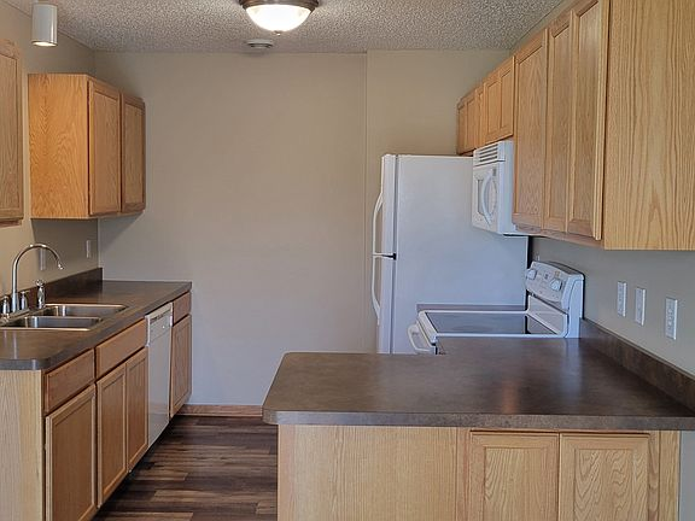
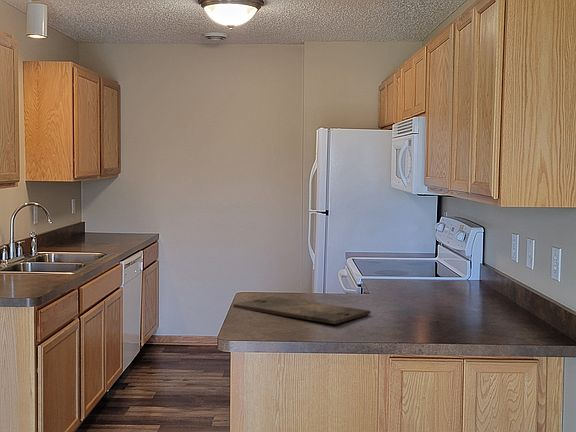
+ cutting board [232,295,371,325]
